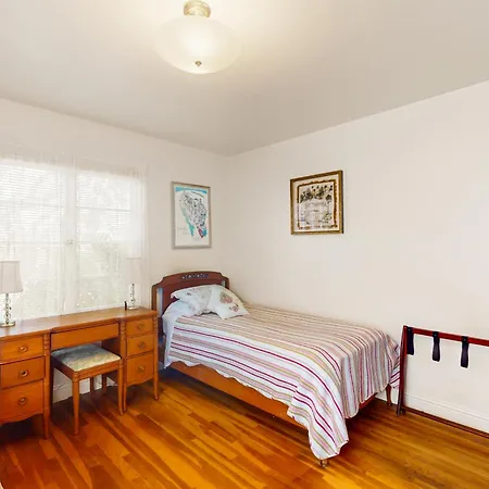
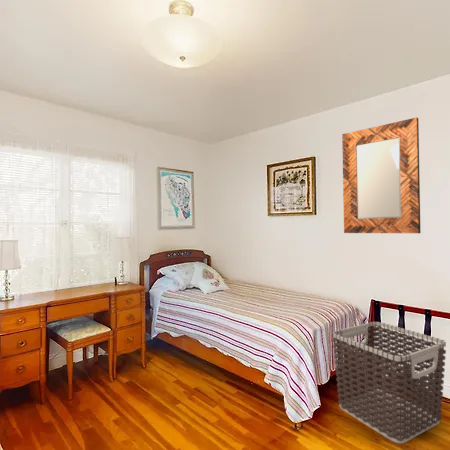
+ home mirror [341,117,422,234]
+ clothes hamper [331,321,447,444]
